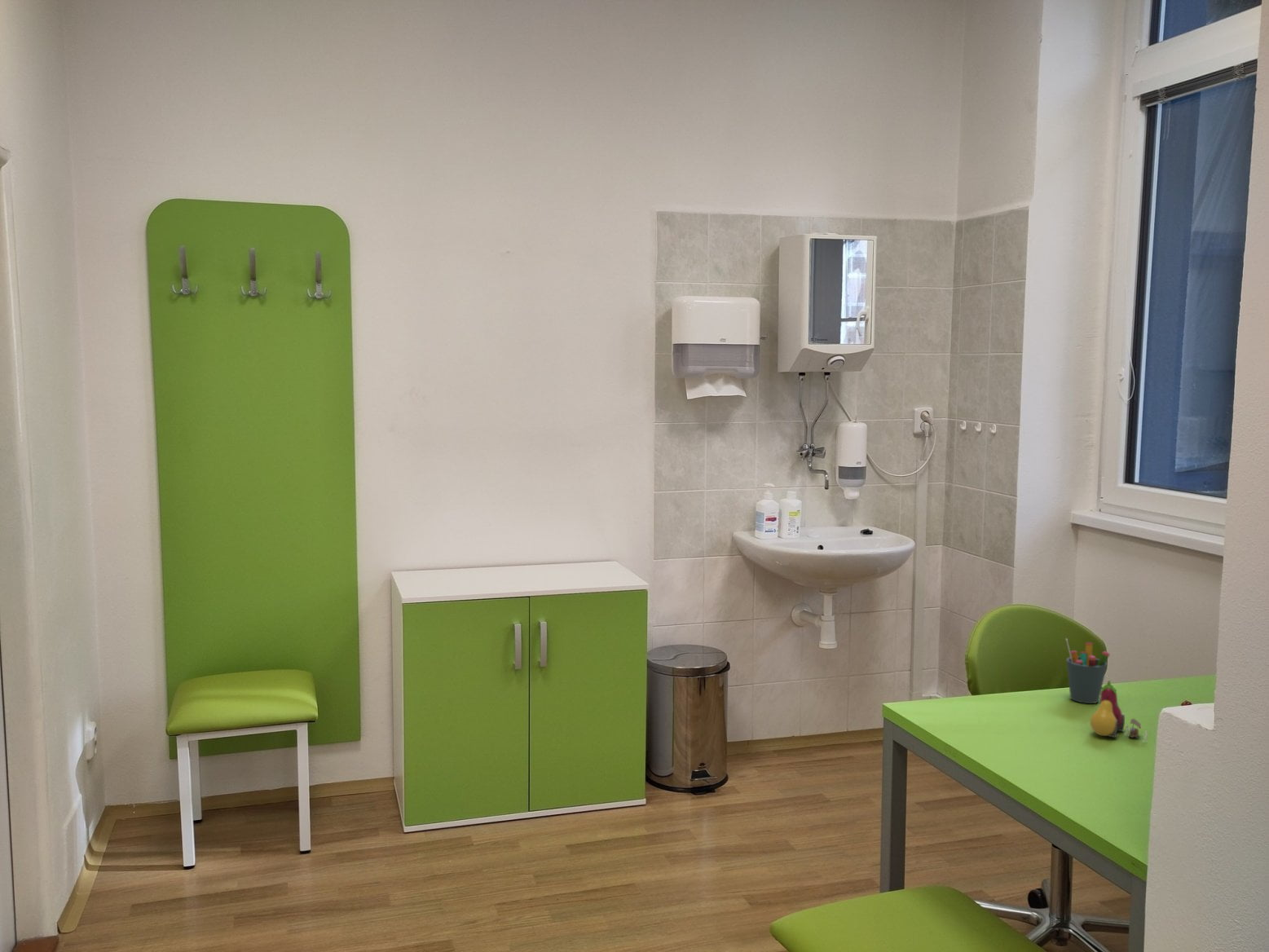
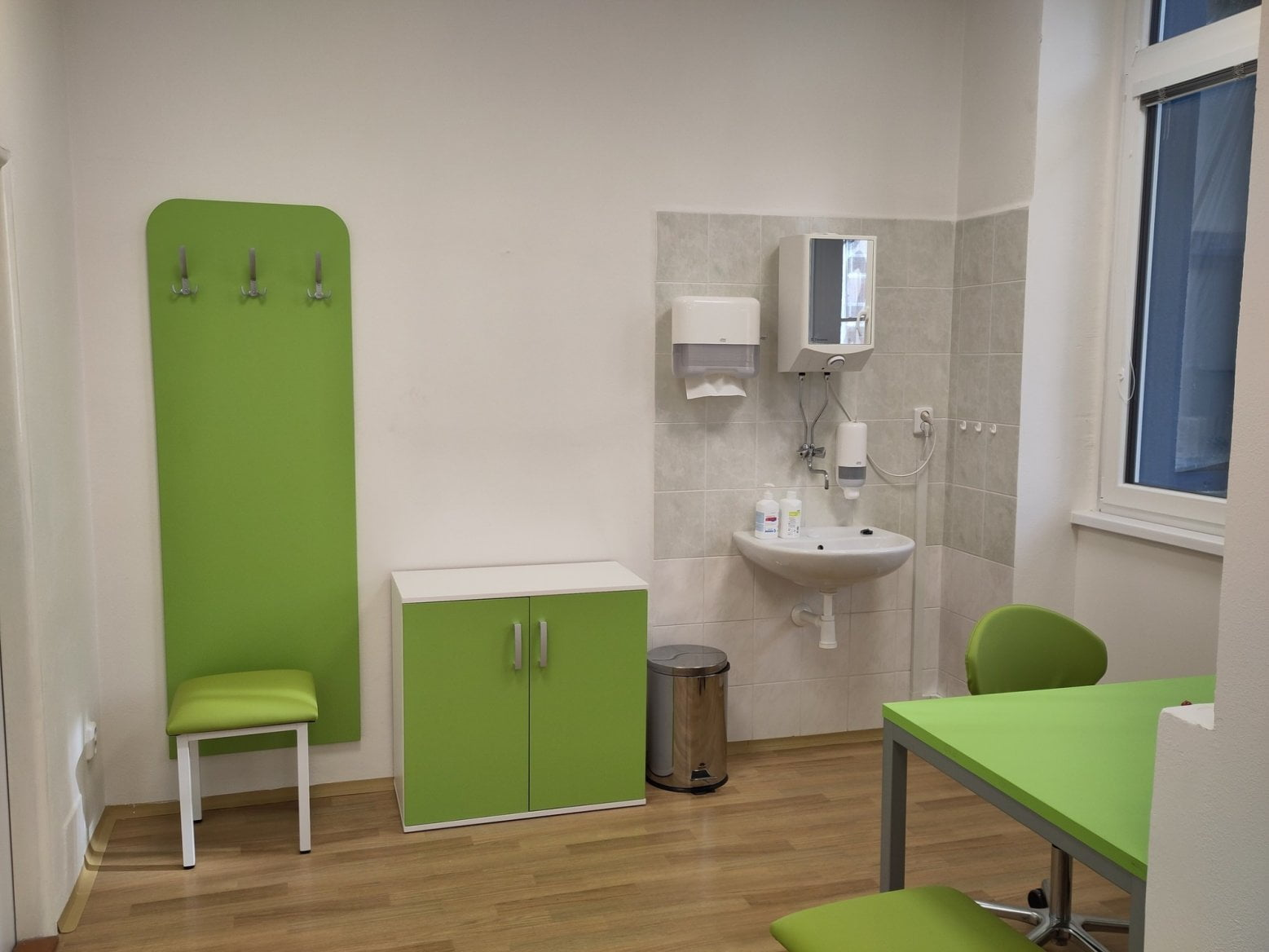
- fruit [1089,680,1148,743]
- pen holder [1065,637,1110,704]
